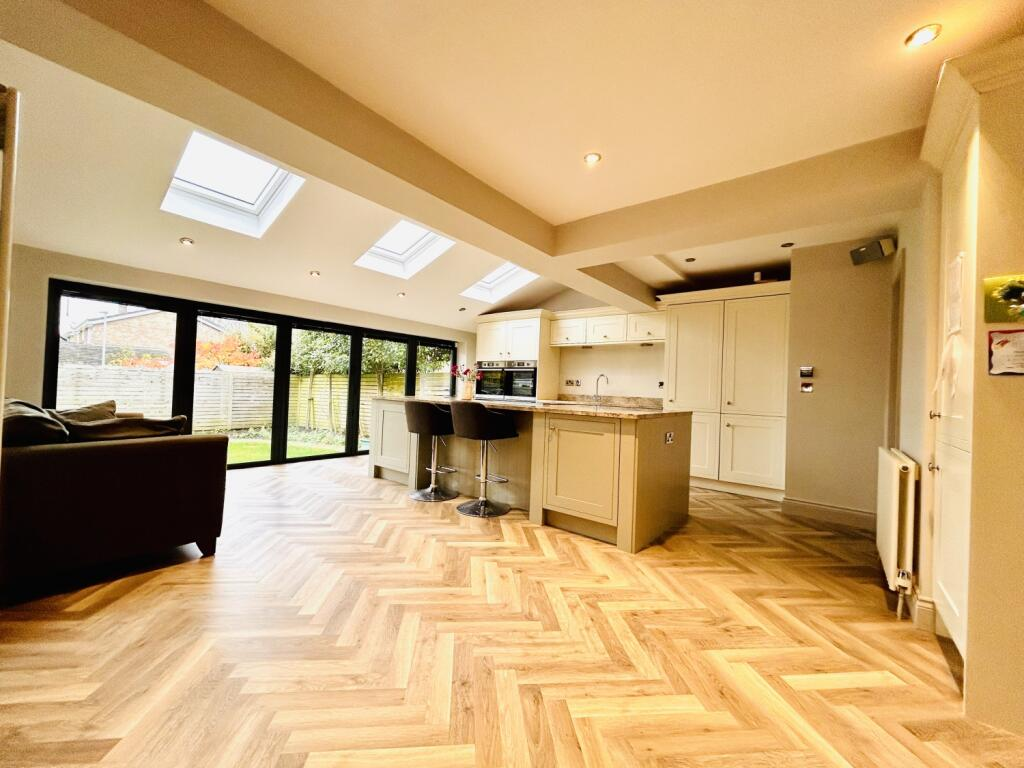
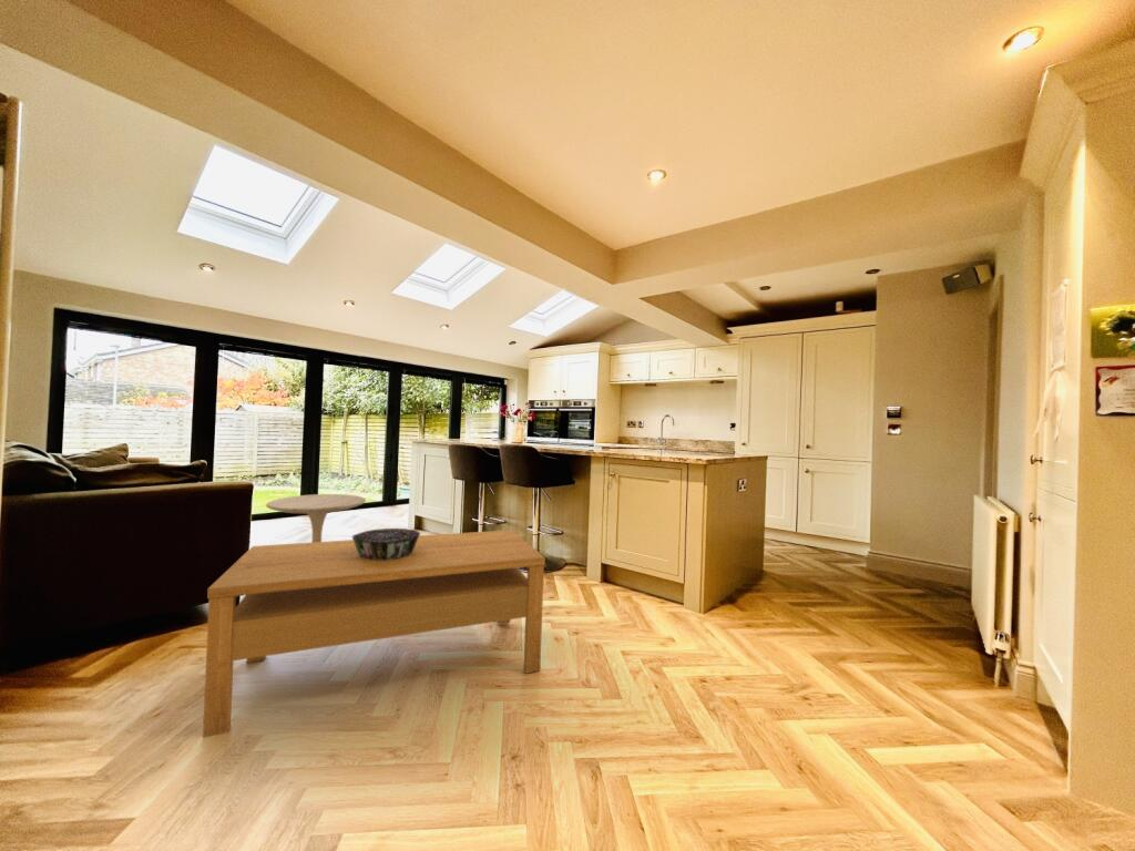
+ coffee table [202,529,546,738]
+ decorative bowl [351,527,421,561]
+ side table [265,493,367,543]
